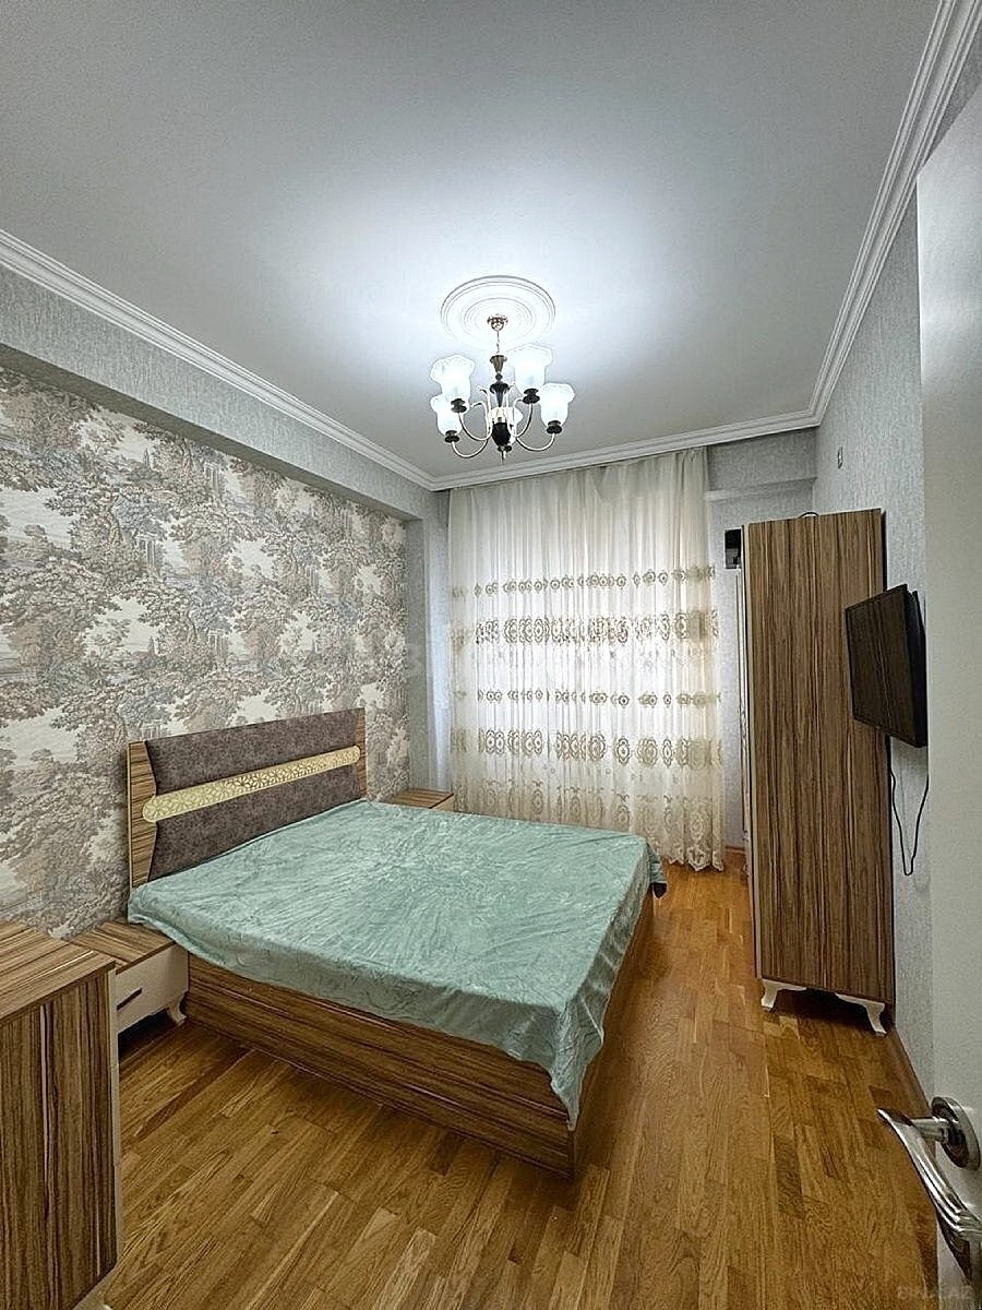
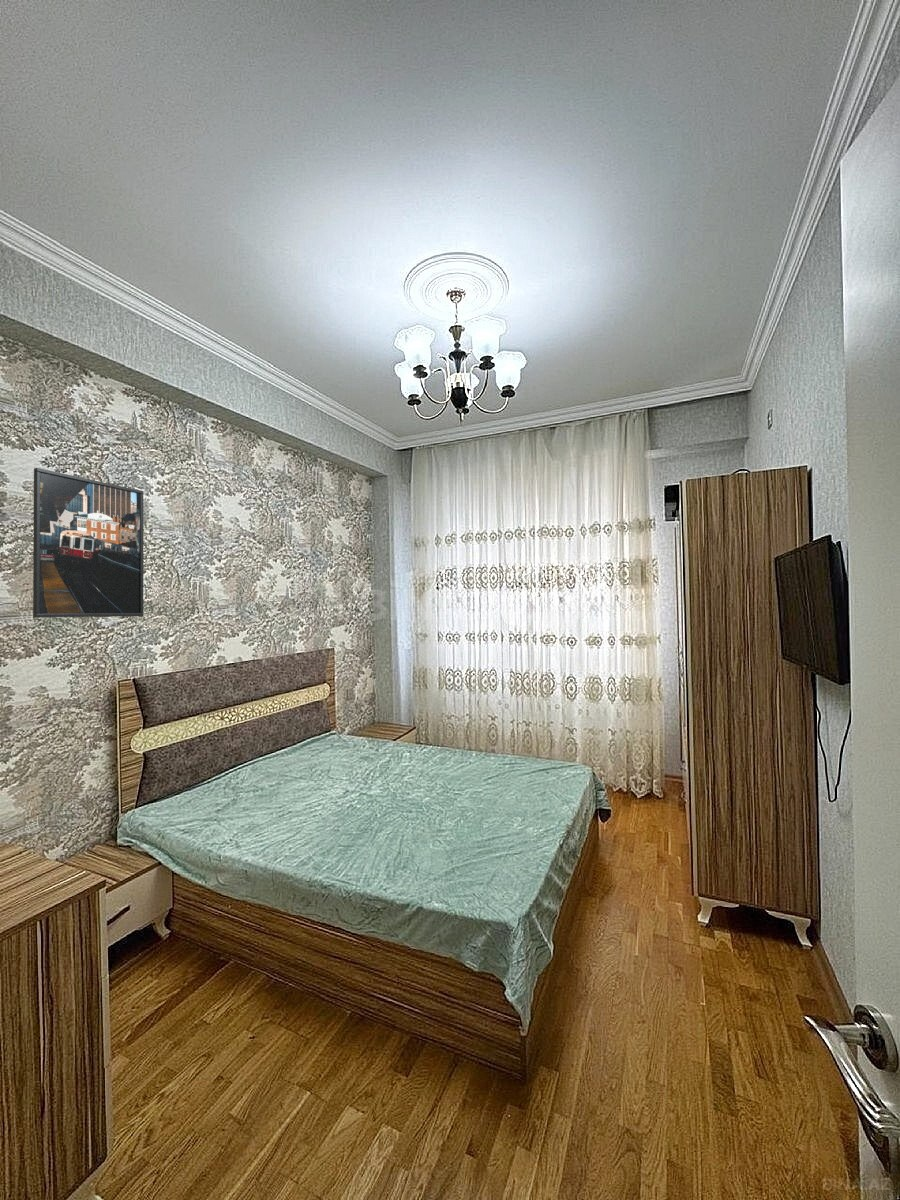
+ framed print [32,467,144,618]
